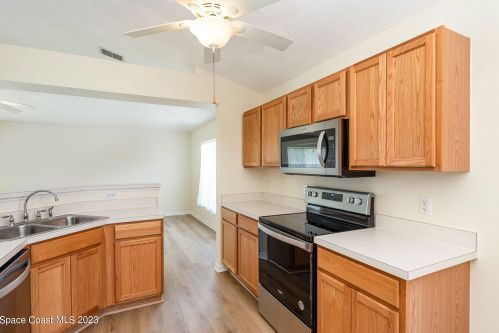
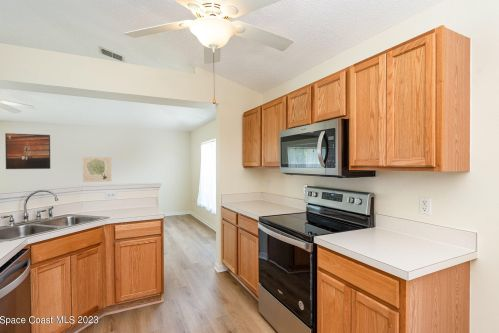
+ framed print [4,132,51,170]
+ wall art [82,156,112,183]
